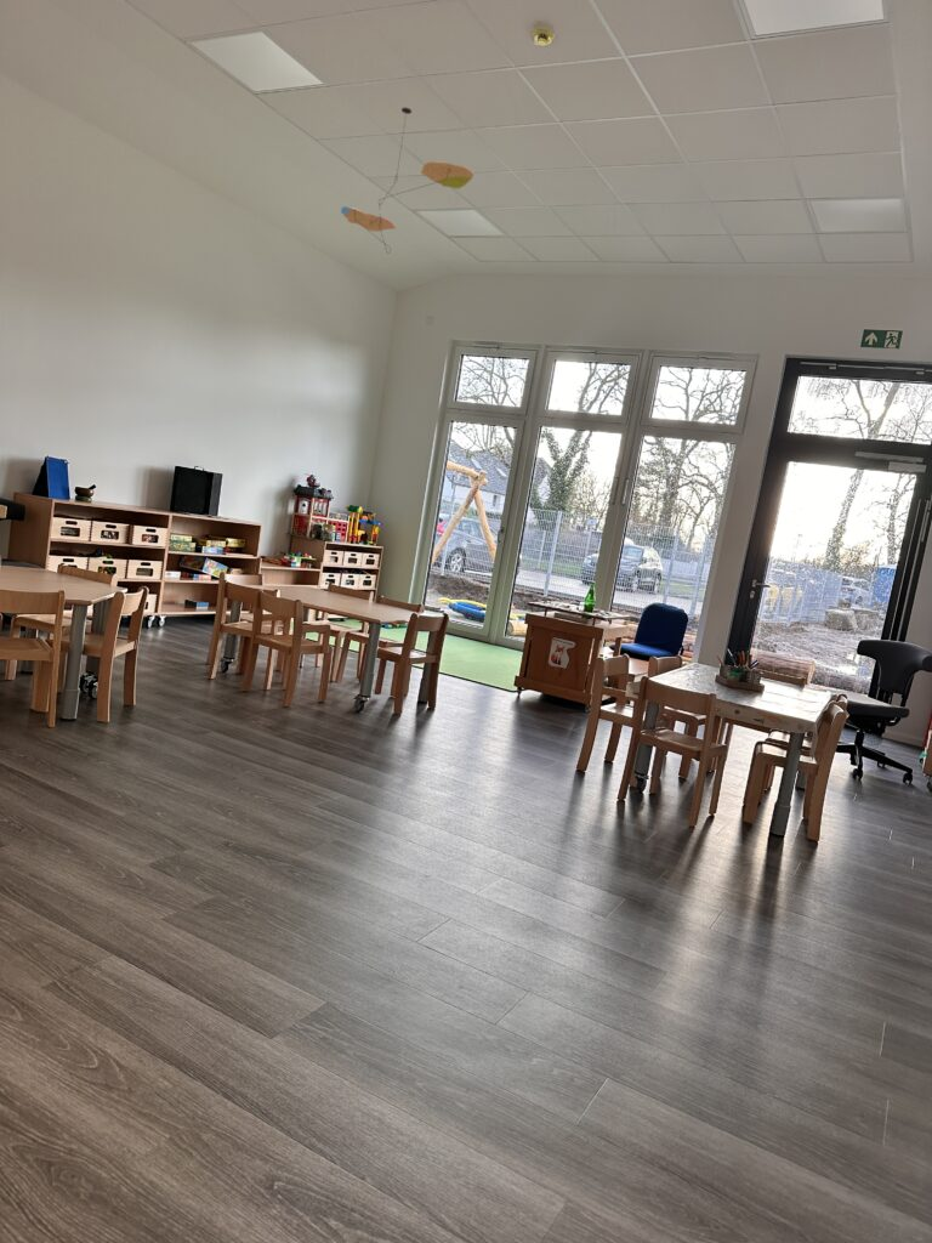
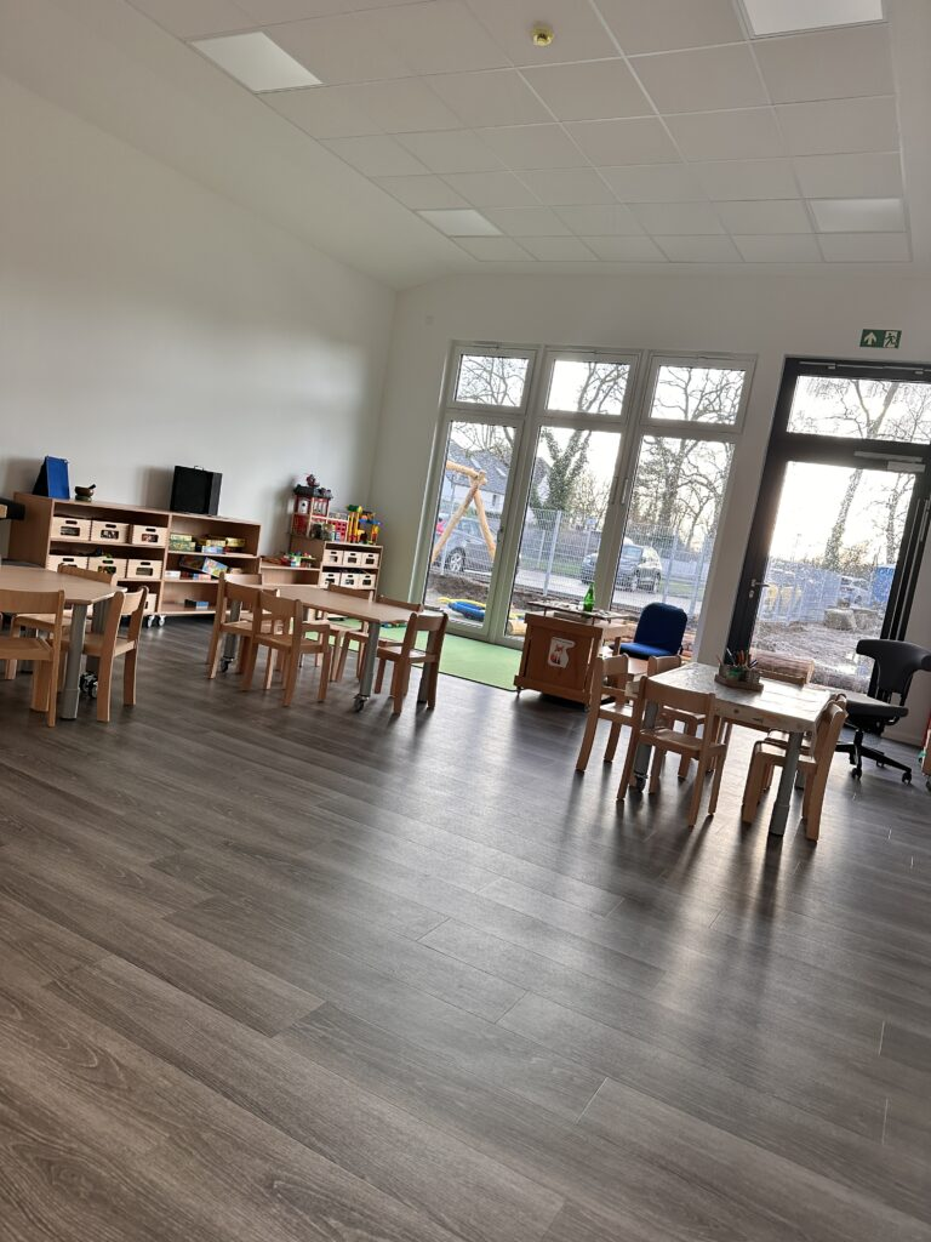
- ceiling mobile [340,107,474,254]
